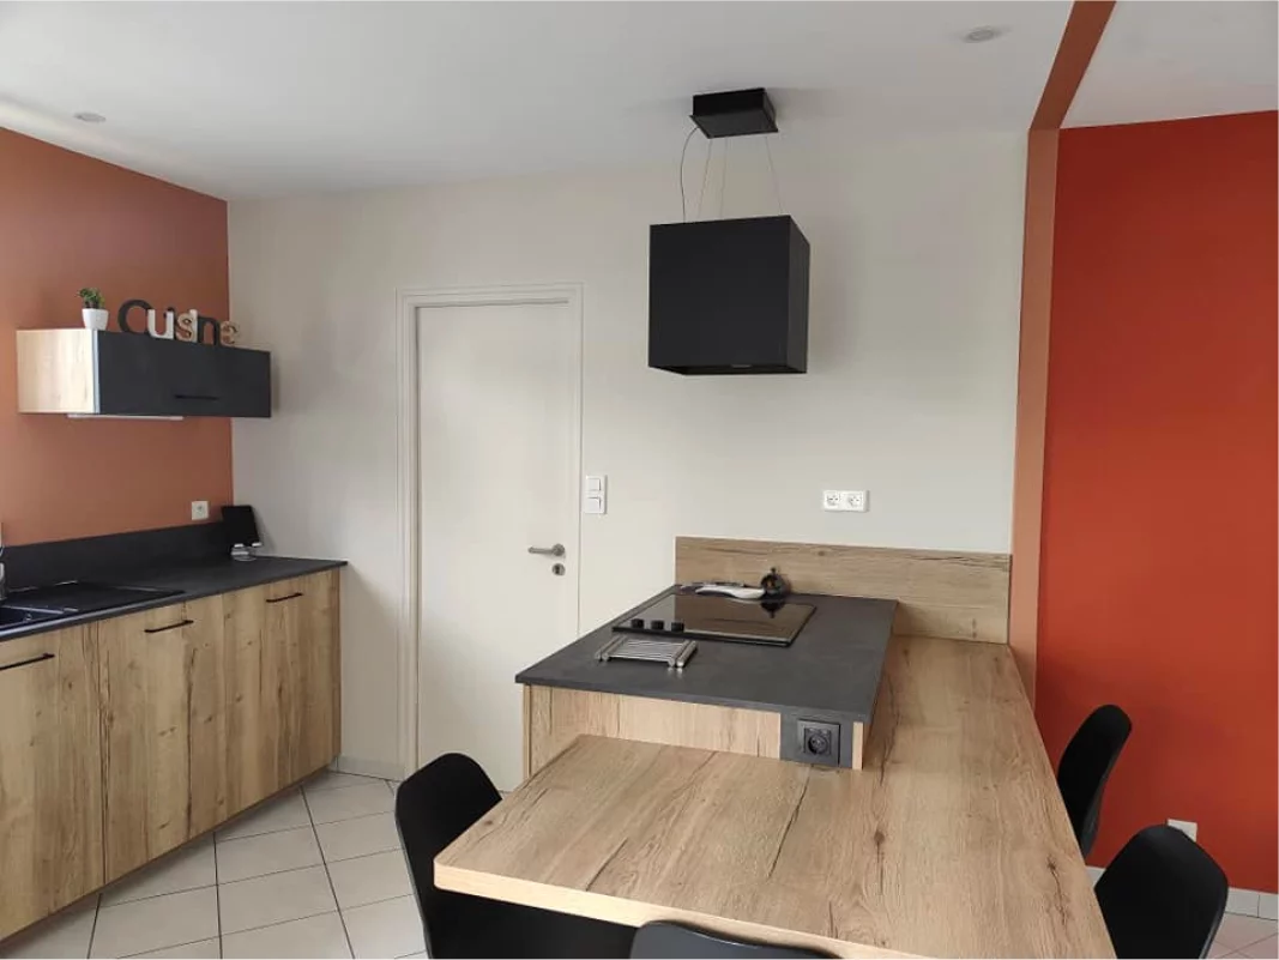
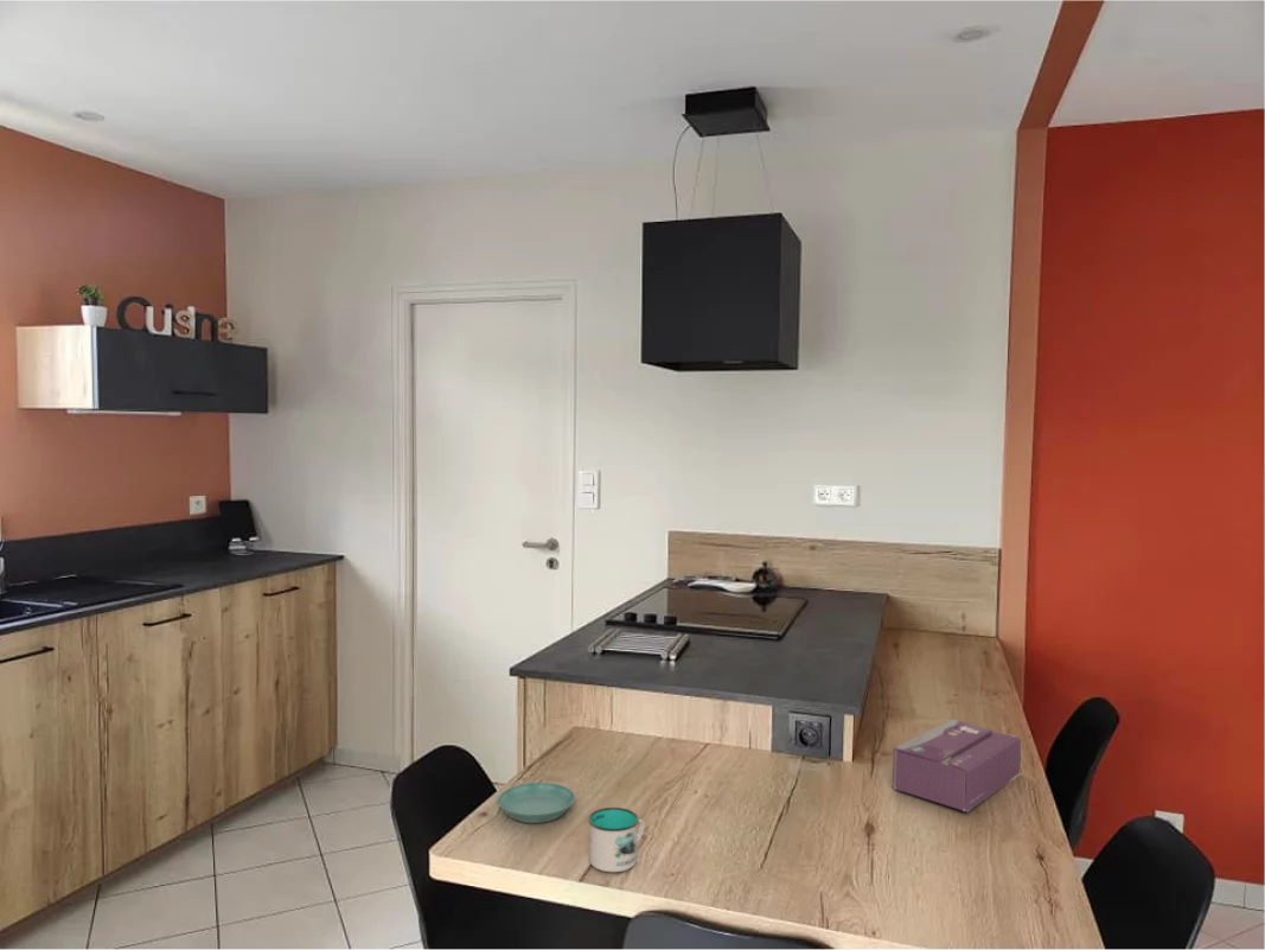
+ tissue box [892,718,1022,814]
+ mug [587,806,646,873]
+ saucer [497,782,576,824]
